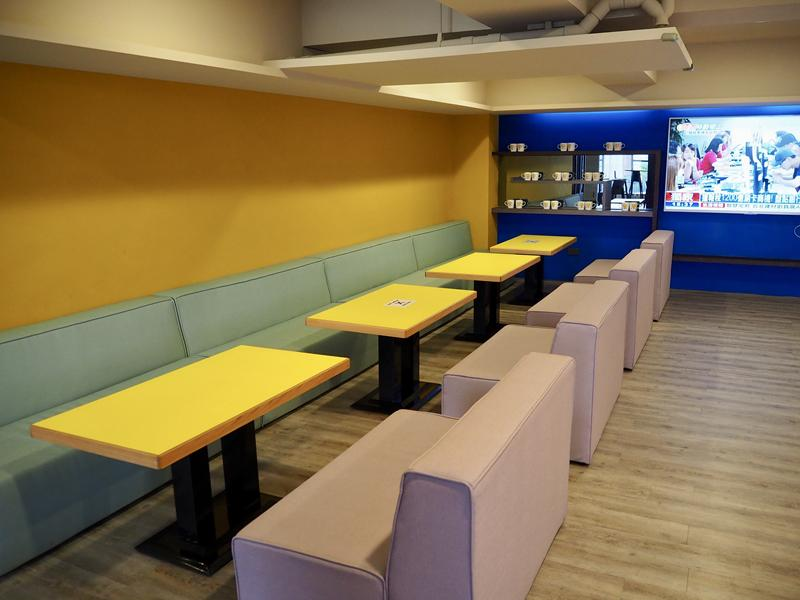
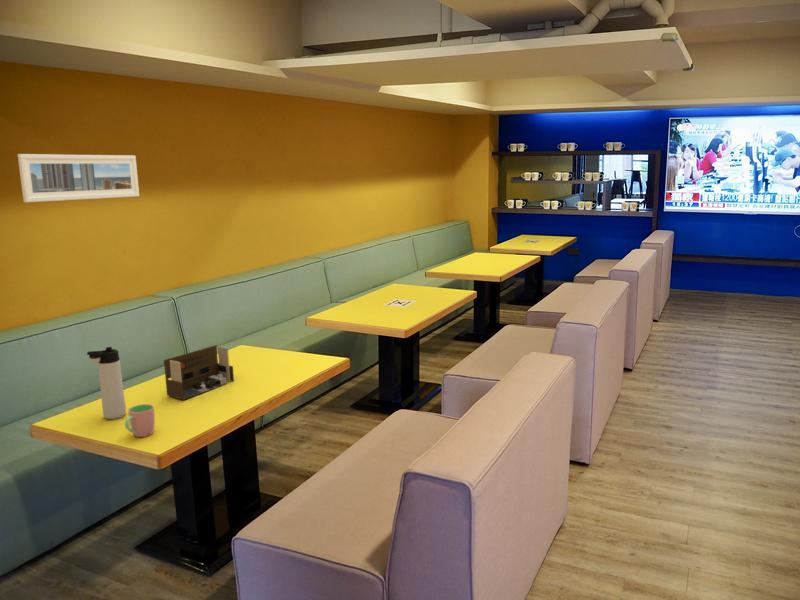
+ cup [124,403,156,438]
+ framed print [17,153,140,203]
+ thermos bottle [86,346,127,420]
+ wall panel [163,344,235,401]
